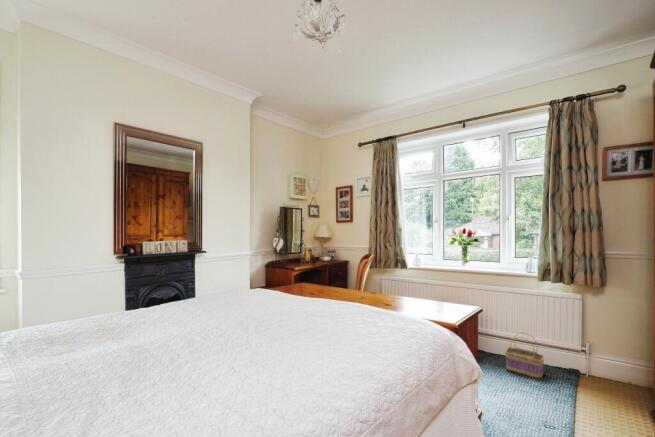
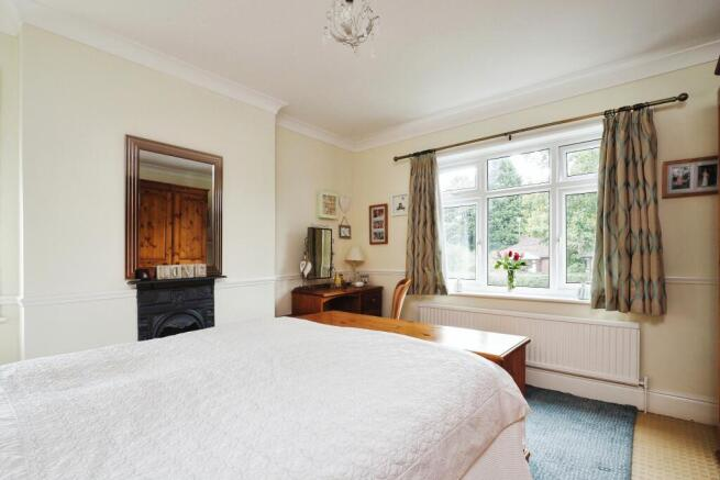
- basket [504,332,545,379]
